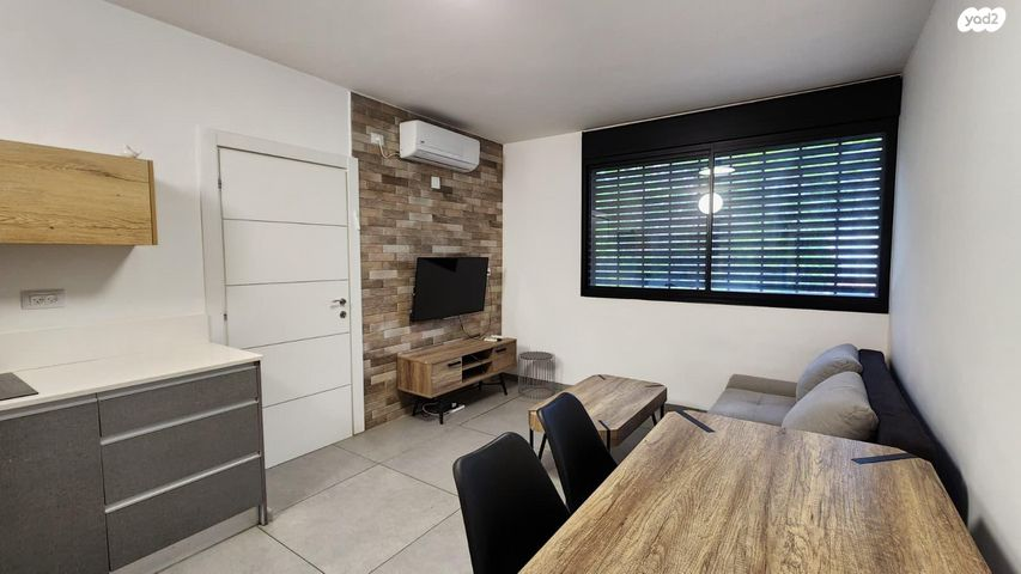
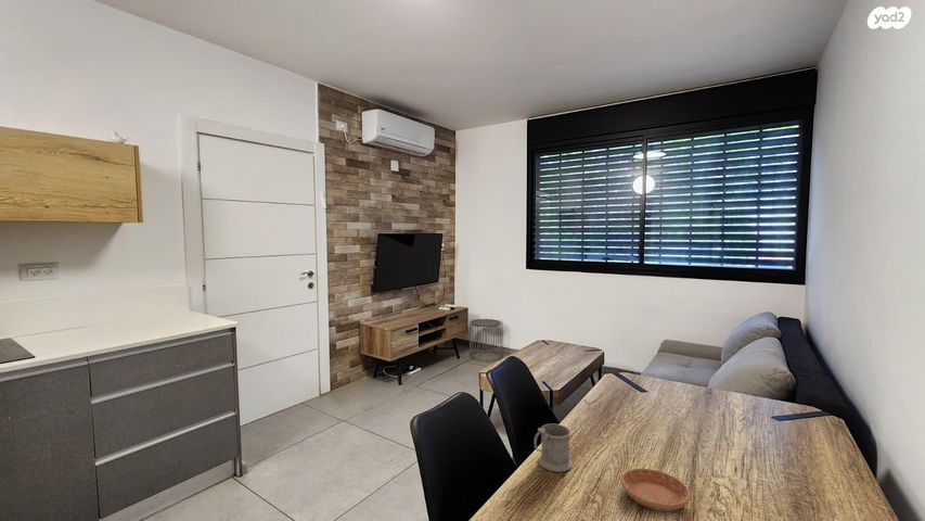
+ mug [534,423,574,473]
+ saucer [620,468,691,512]
